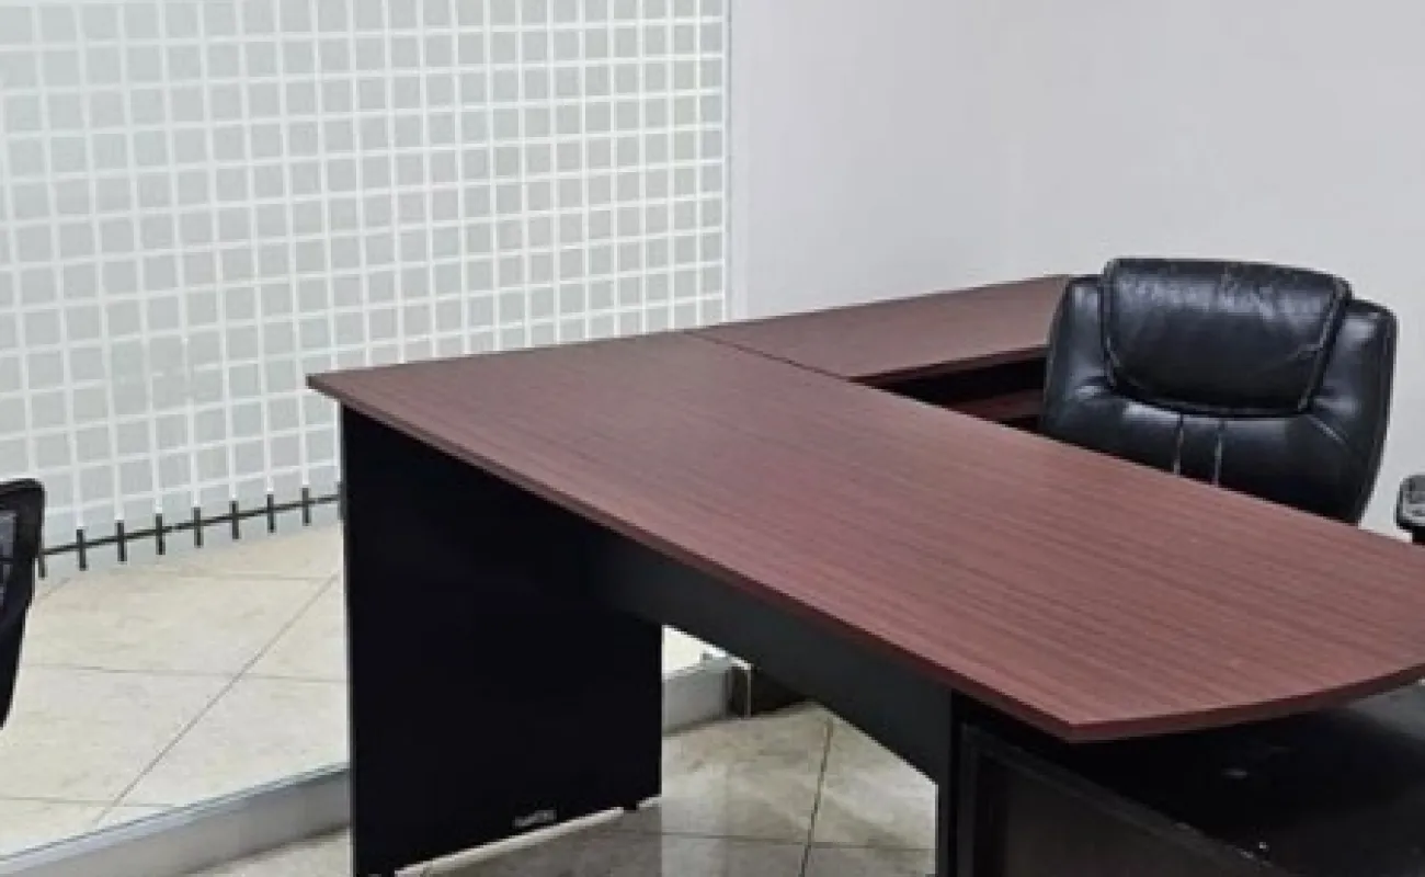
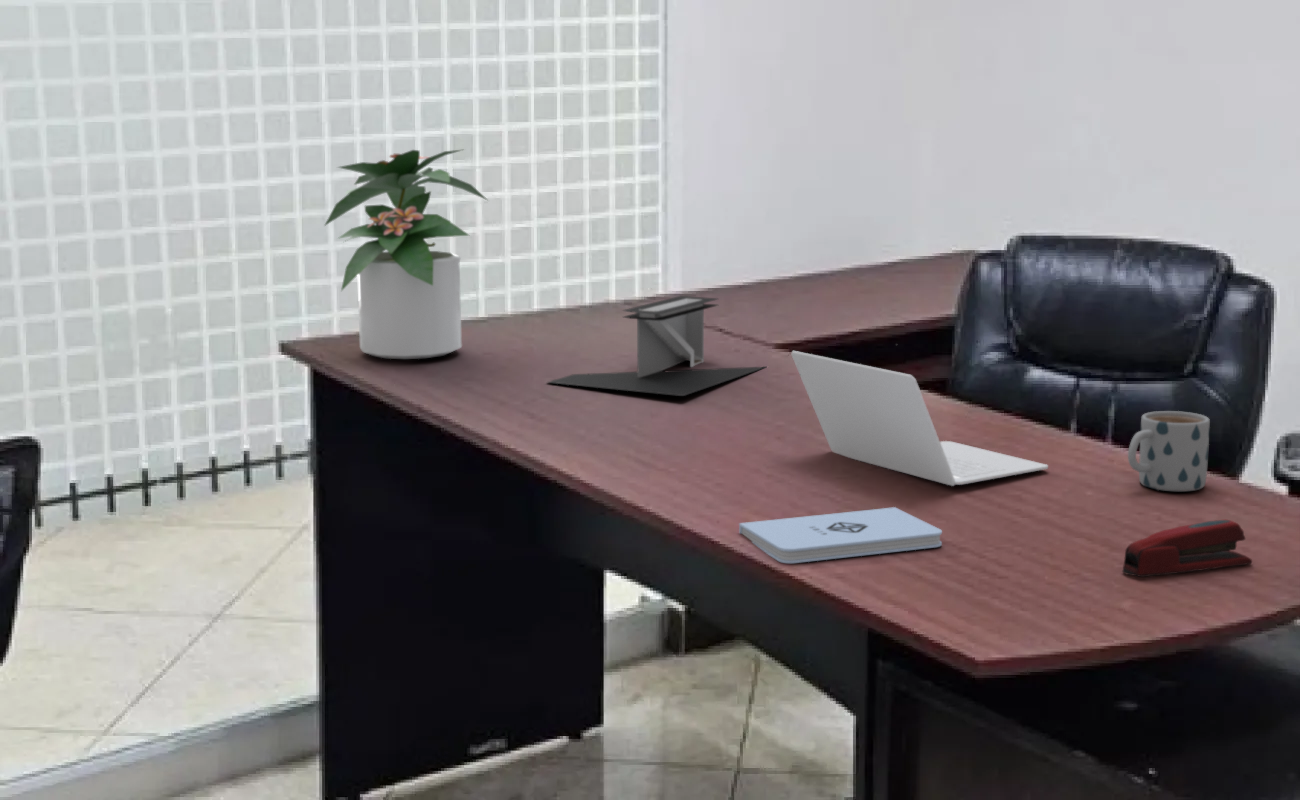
+ laptop [790,343,1049,487]
+ potted plant [323,148,490,360]
+ notepad [738,506,943,564]
+ mug [1127,410,1211,492]
+ stapler [1121,519,1253,578]
+ desk lamp [546,295,766,397]
